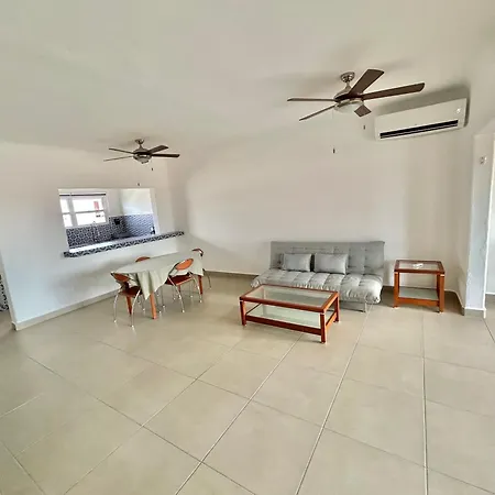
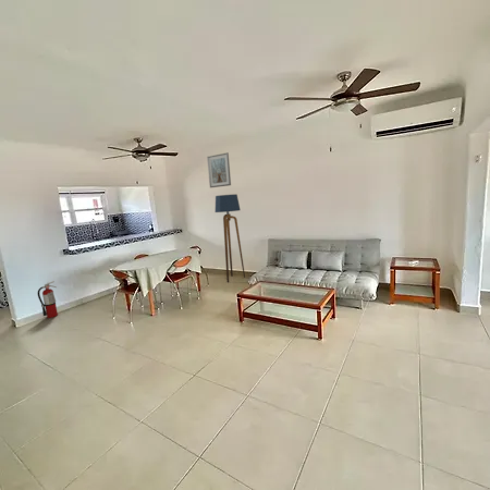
+ floor lamp [215,193,246,283]
+ fire extinguisher [37,280,59,319]
+ picture frame [206,151,232,188]
